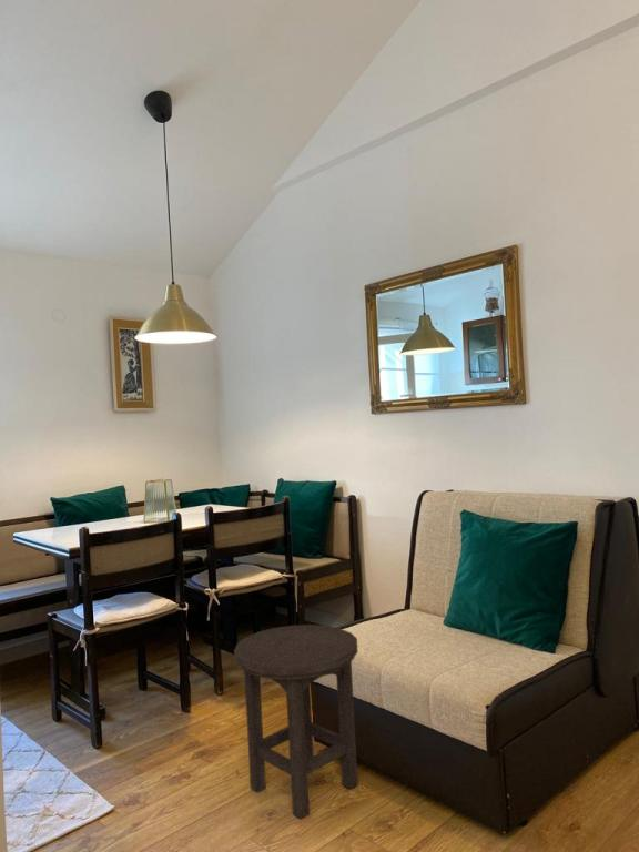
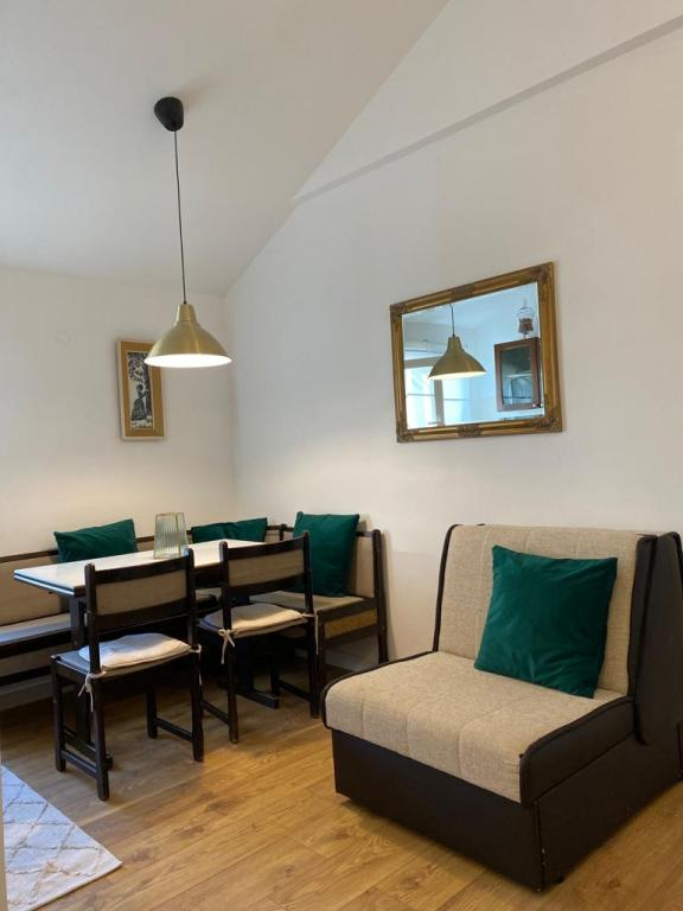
- stool [233,623,359,820]
